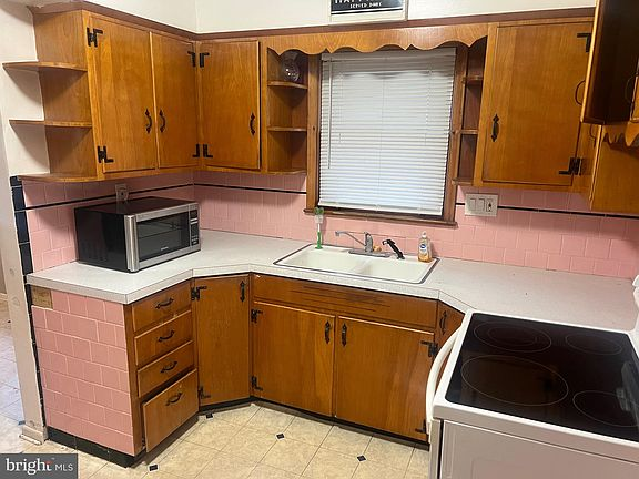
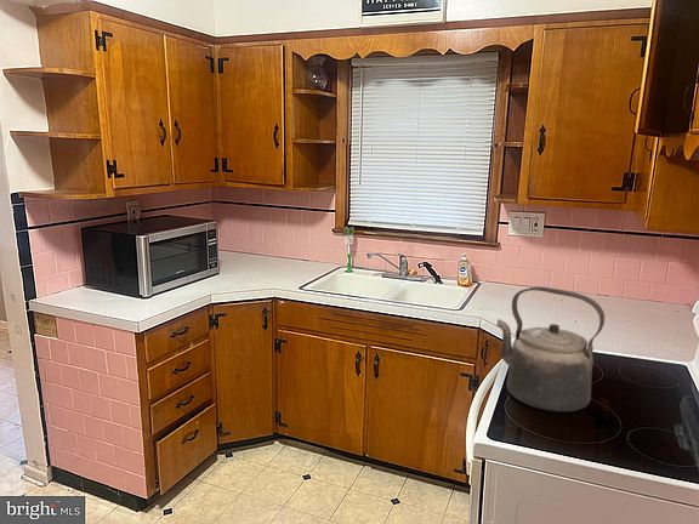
+ kettle [495,285,606,412]
